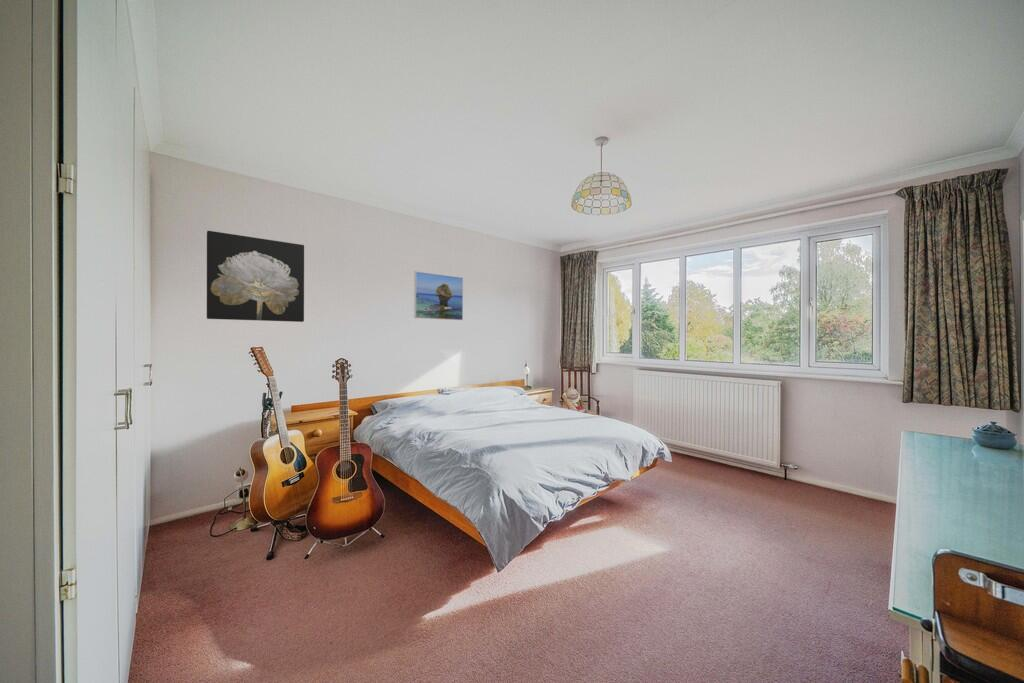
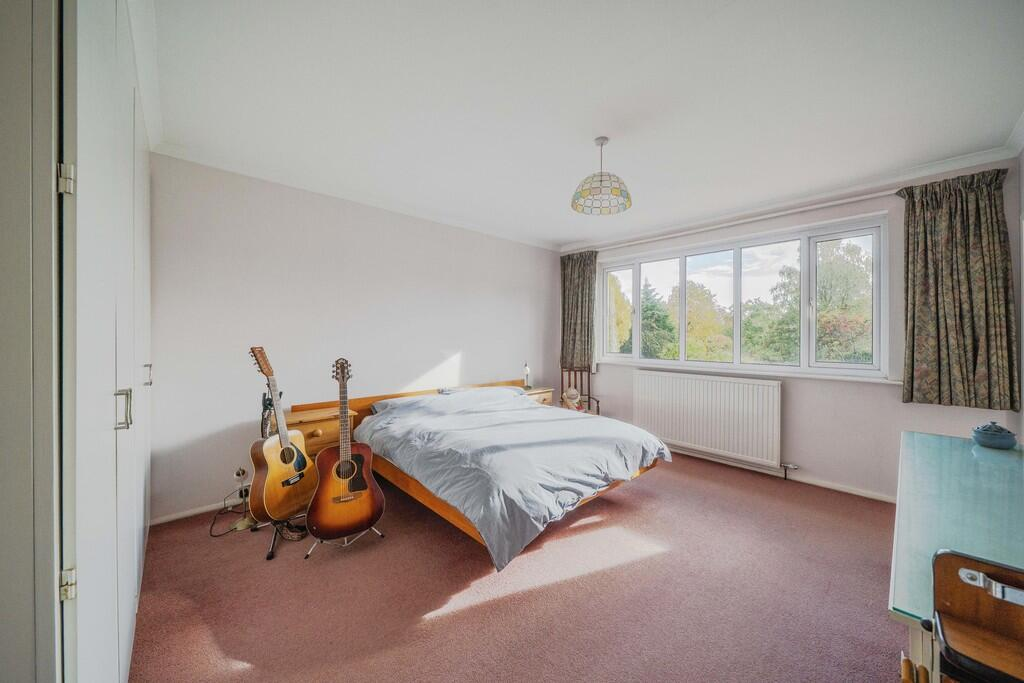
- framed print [413,270,464,321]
- wall art [206,230,305,323]
